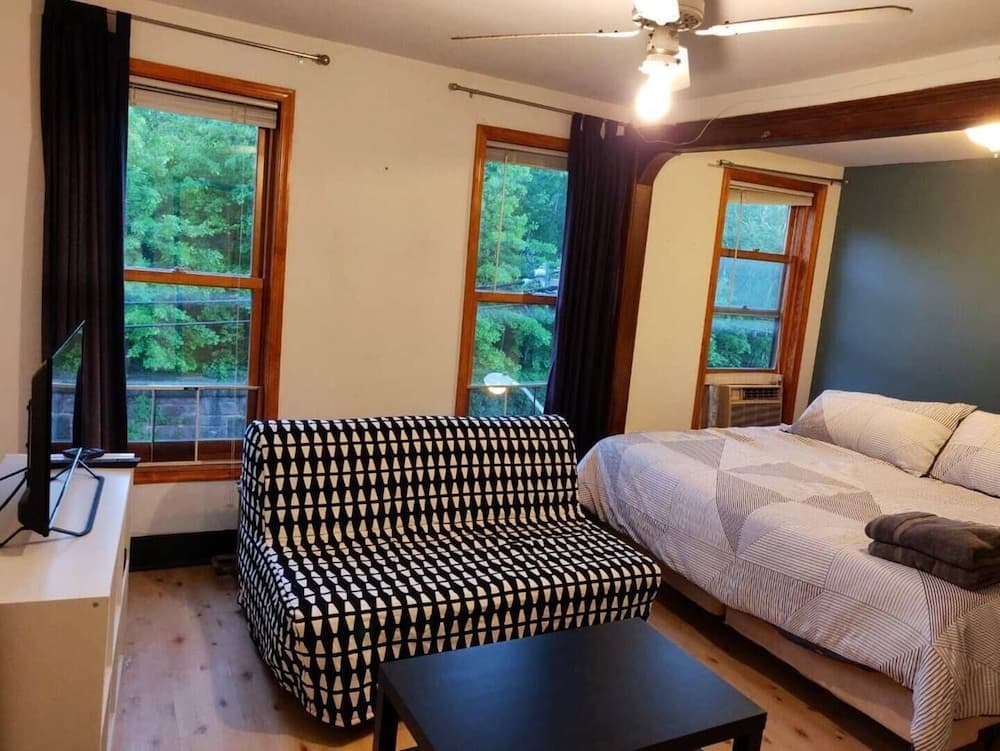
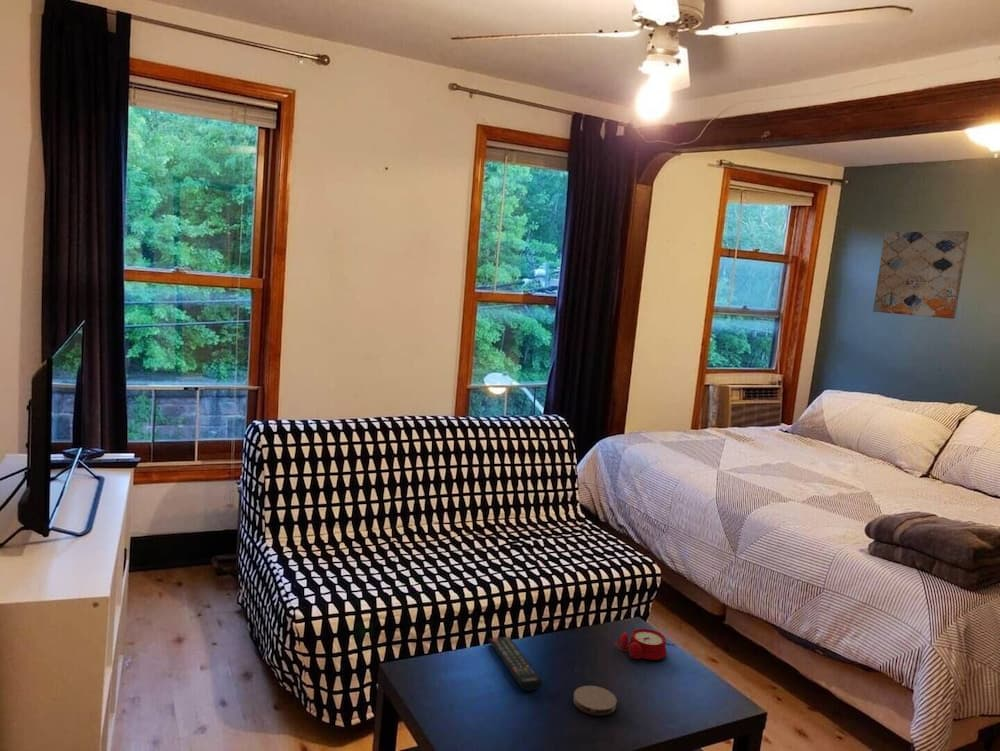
+ alarm clock [615,628,675,661]
+ remote control [487,636,543,691]
+ coaster [572,685,618,716]
+ wall art [872,230,970,320]
